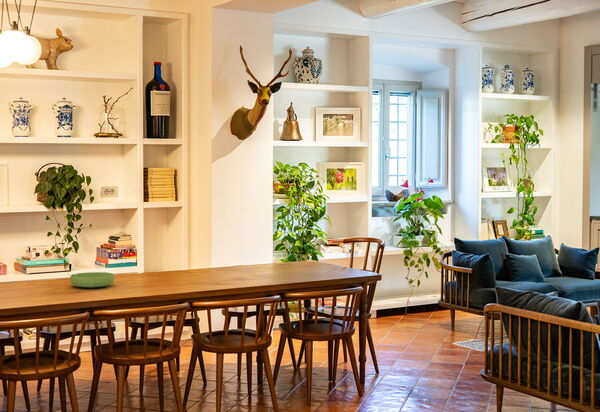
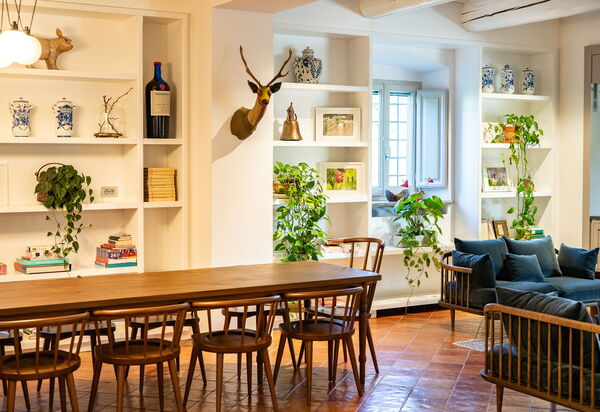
- bowl [69,271,115,289]
